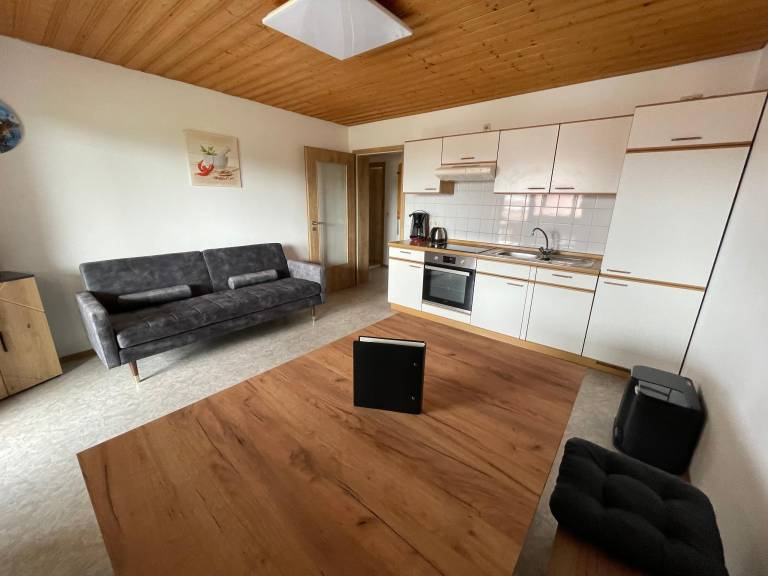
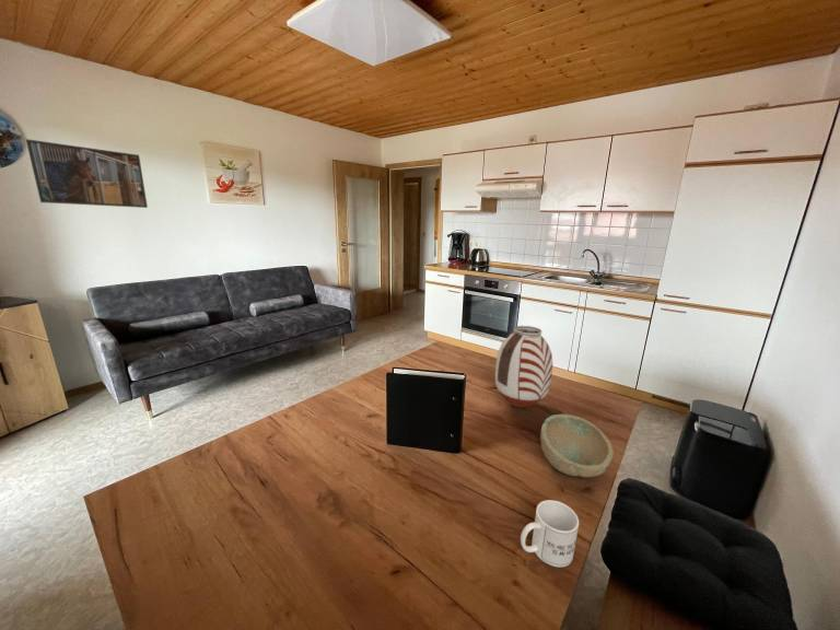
+ vase [494,325,553,408]
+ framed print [25,138,149,209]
+ bowl [539,413,615,478]
+ mug [520,499,580,569]
